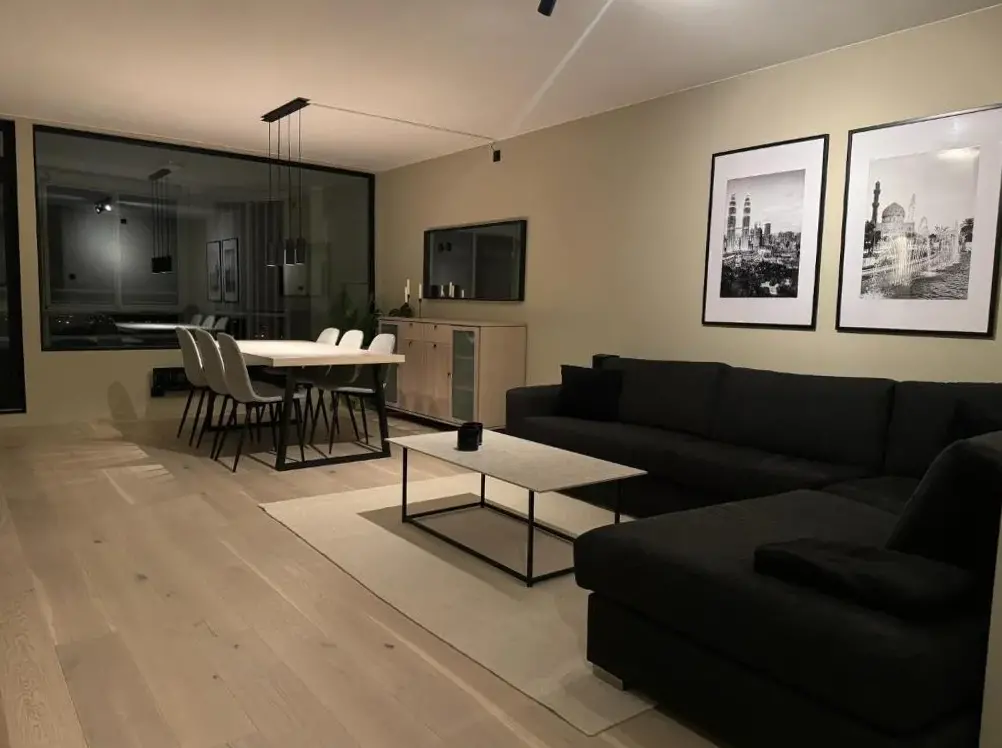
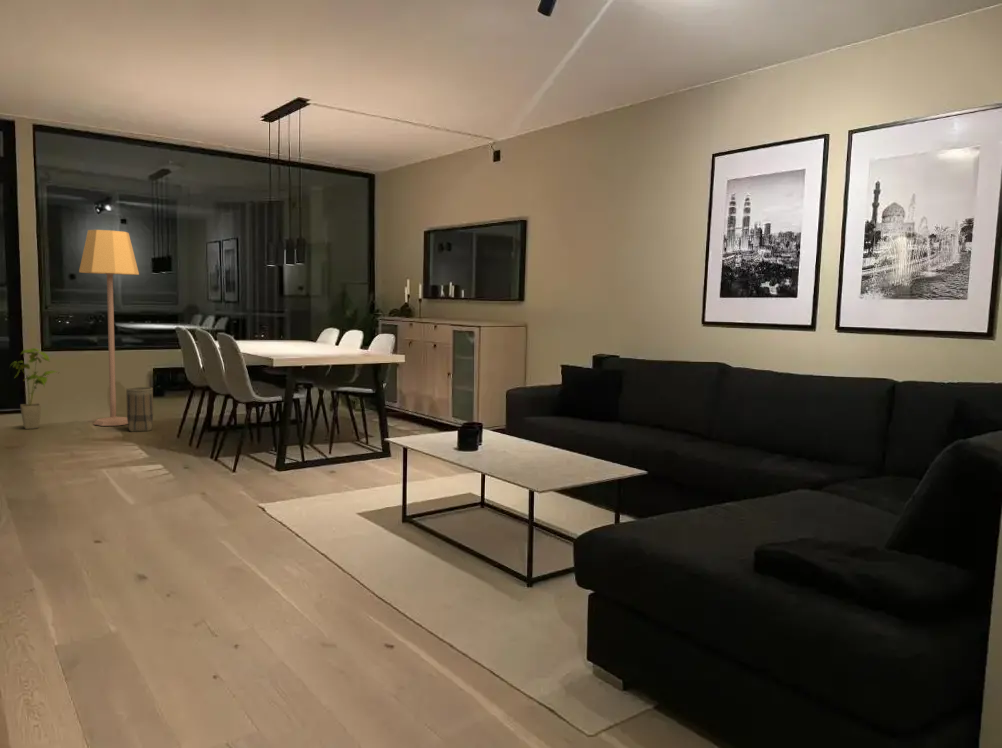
+ house plant [8,347,60,430]
+ lamp [78,229,140,427]
+ basket [125,386,154,433]
